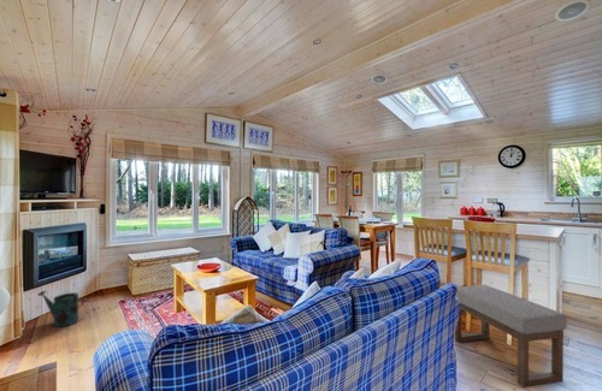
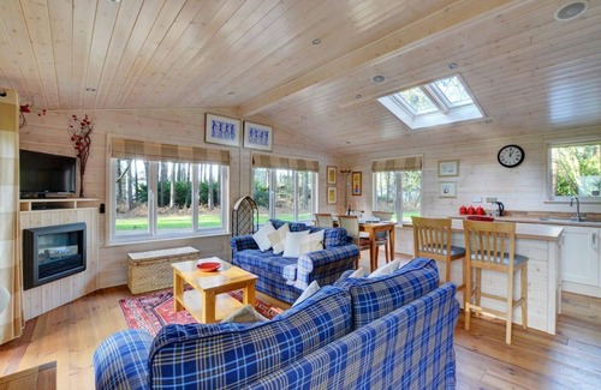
- watering can [36,290,85,327]
- ottoman [454,284,568,389]
